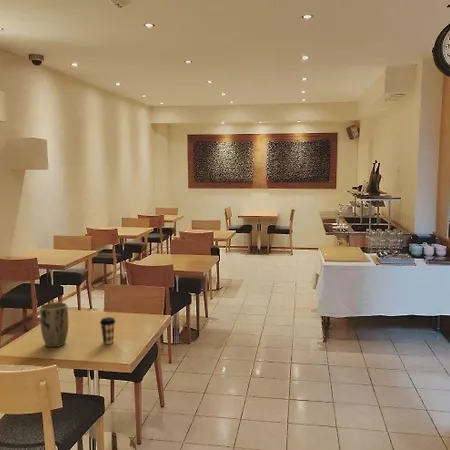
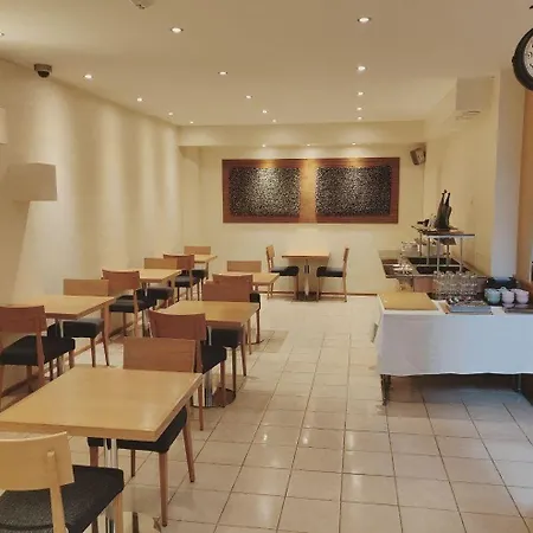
- coffee cup [99,316,117,345]
- plant pot [39,302,69,348]
